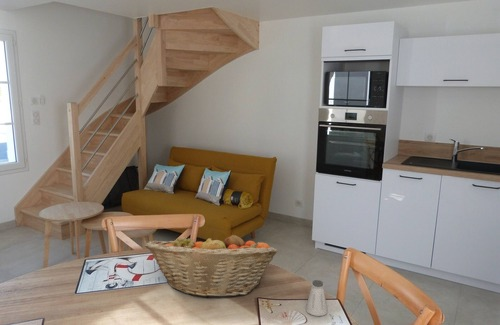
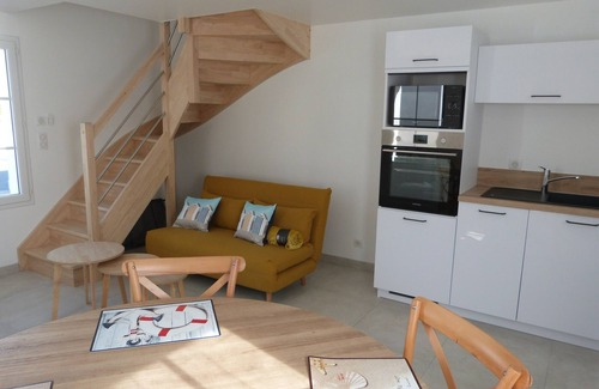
- fruit basket [144,231,279,299]
- saltshaker [305,279,328,317]
